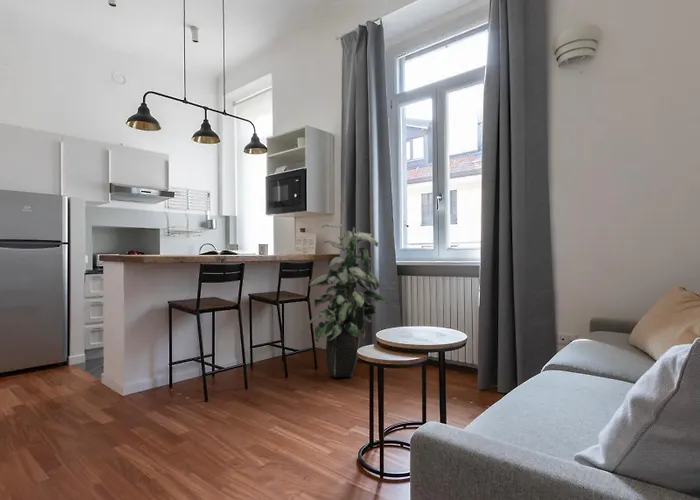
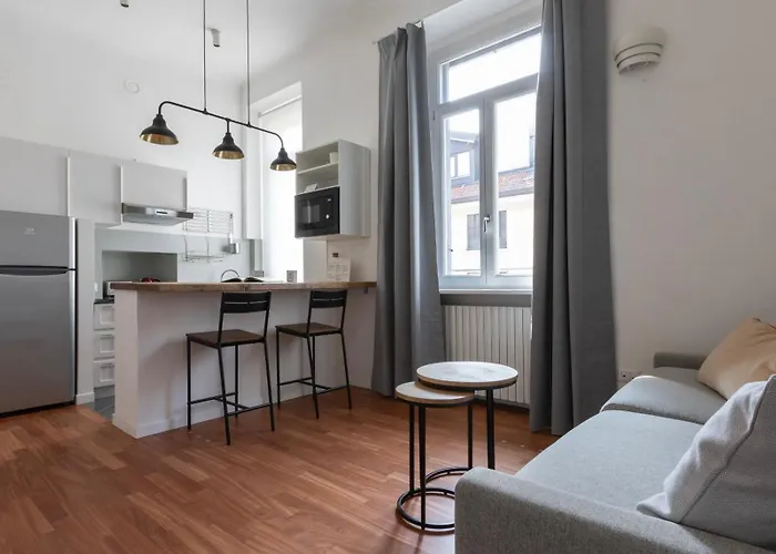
- indoor plant [308,222,389,378]
